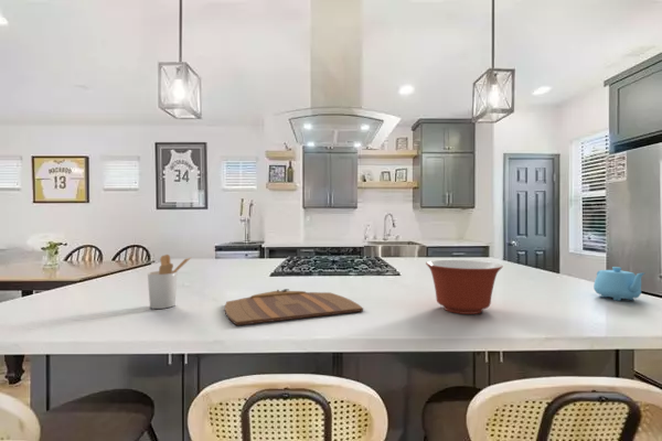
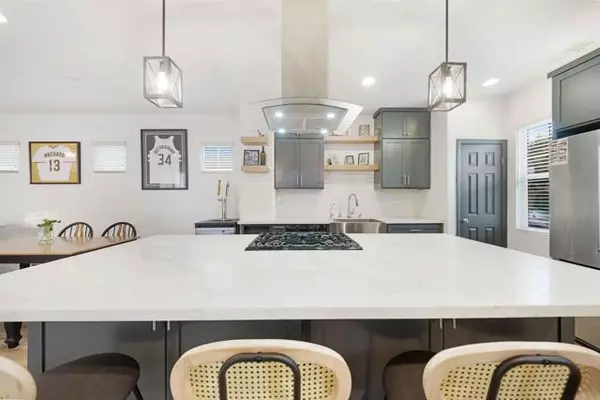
- mixing bowl [425,259,504,315]
- teapot [592,266,645,302]
- utensil holder [147,254,193,310]
- cutting board [224,288,364,326]
